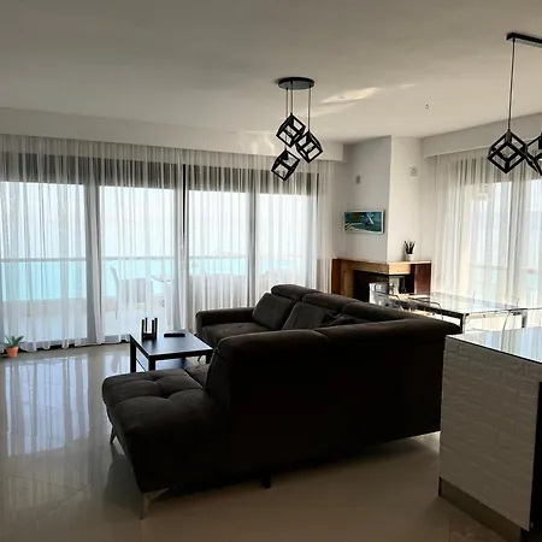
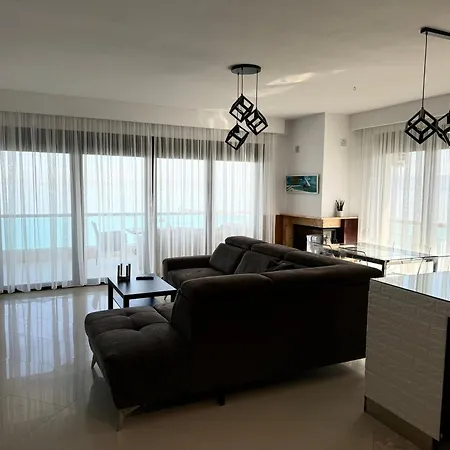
- potted plant [0,334,28,359]
